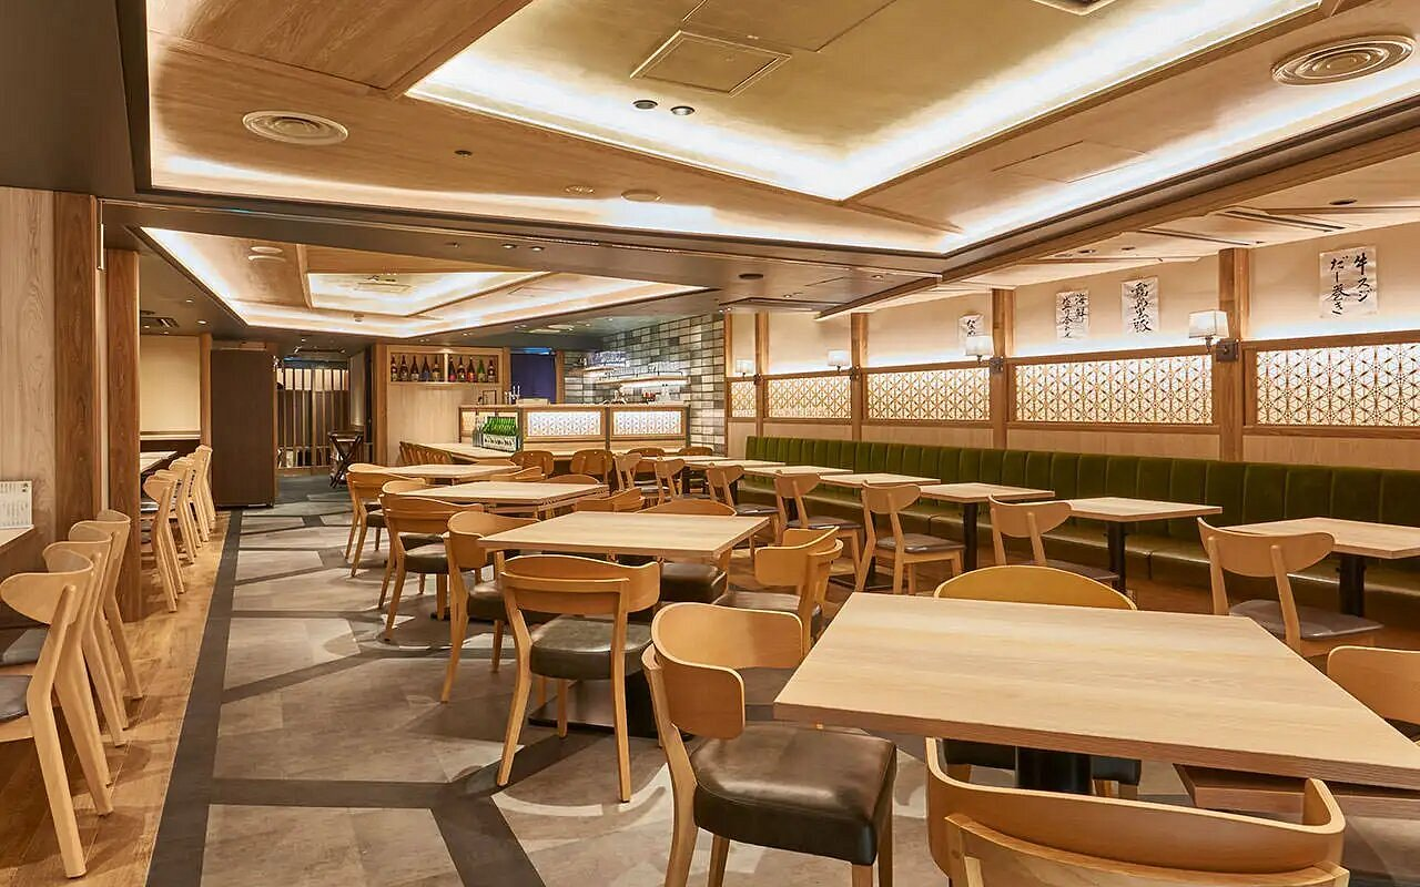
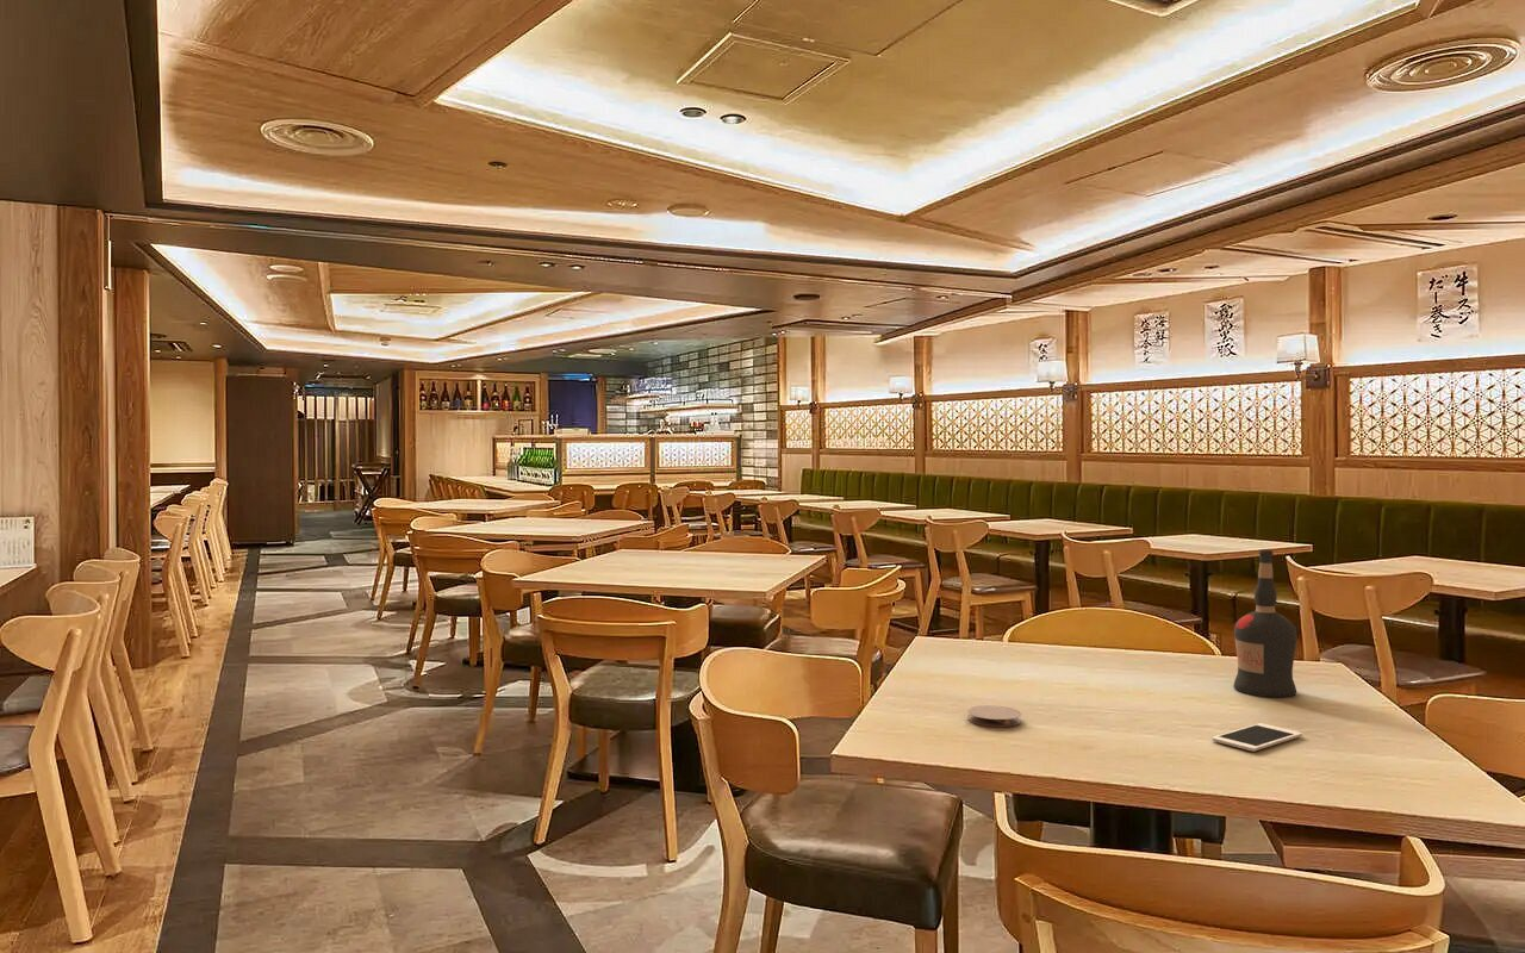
+ cell phone [1212,722,1303,753]
+ coaster [966,704,1022,728]
+ liquor bottle [1232,548,1299,698]
